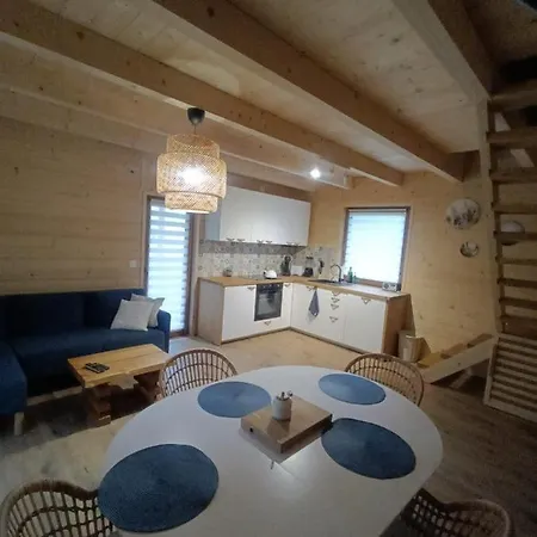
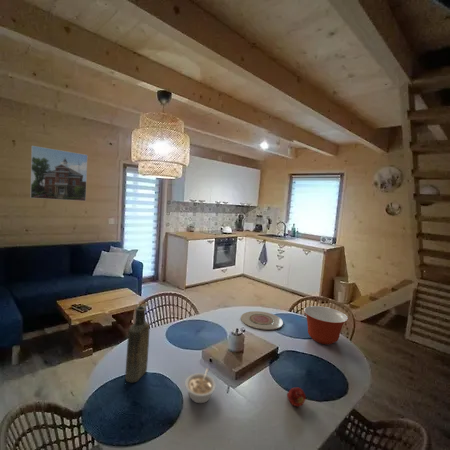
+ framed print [29,145,89,202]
+ mixing bowl [303,305,349,345]
+ fruit [286,386,307,407]
+ plate [240,310,284,331]
+ bottle [124,305,151,384]
+ legume [184,367,217,404]
